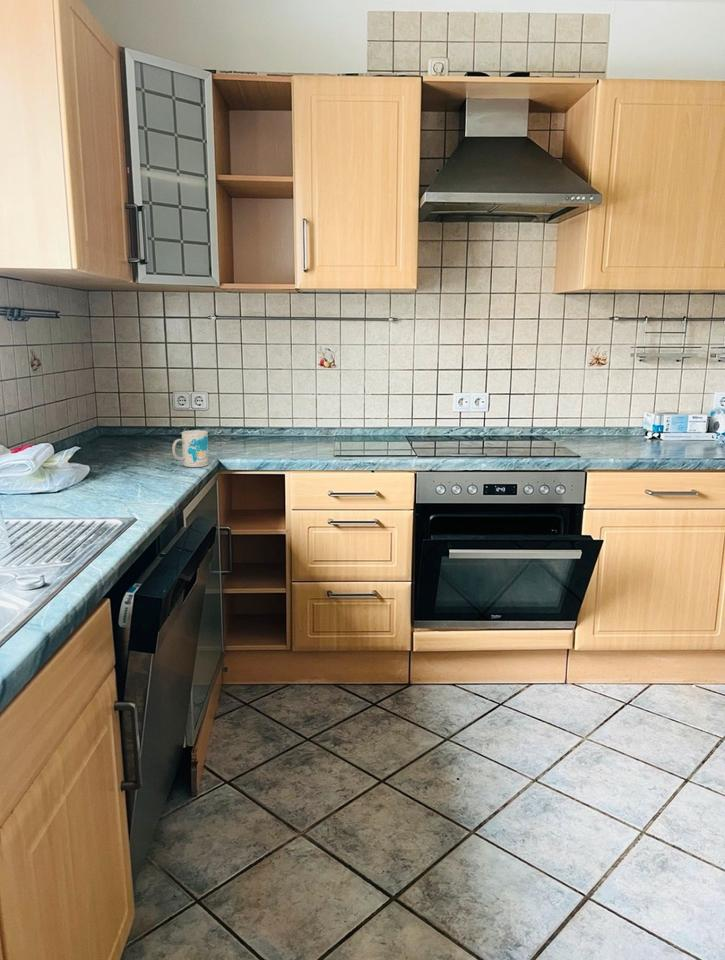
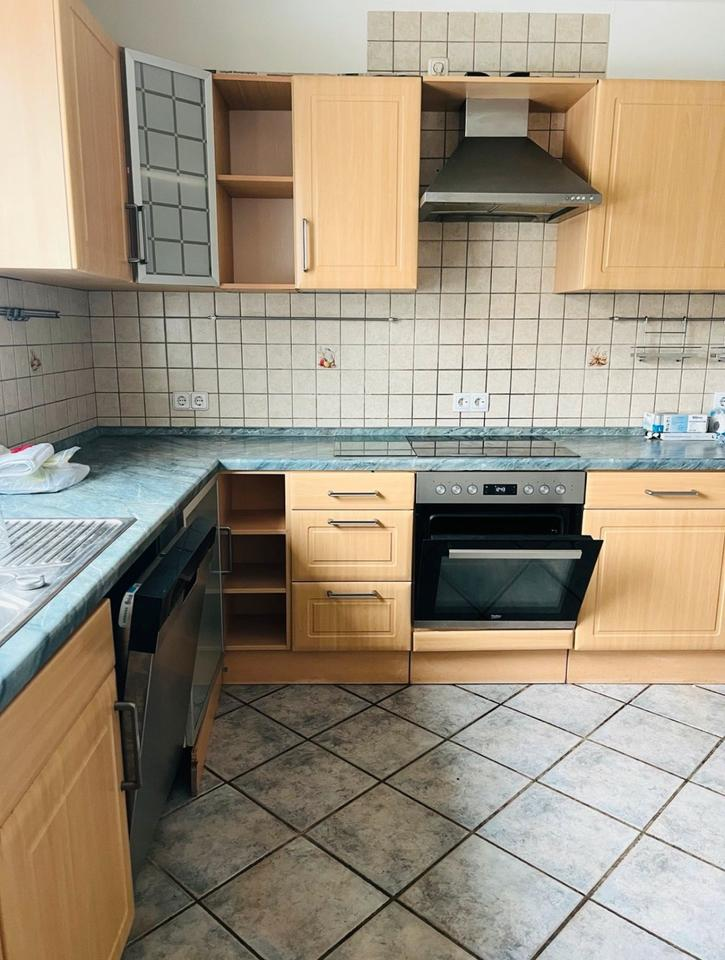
- mug [171,429,210,468]
